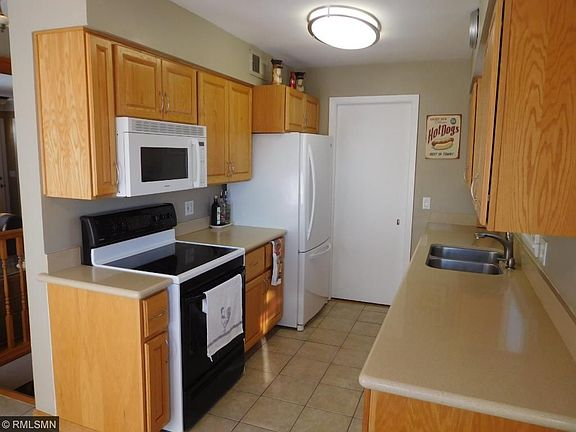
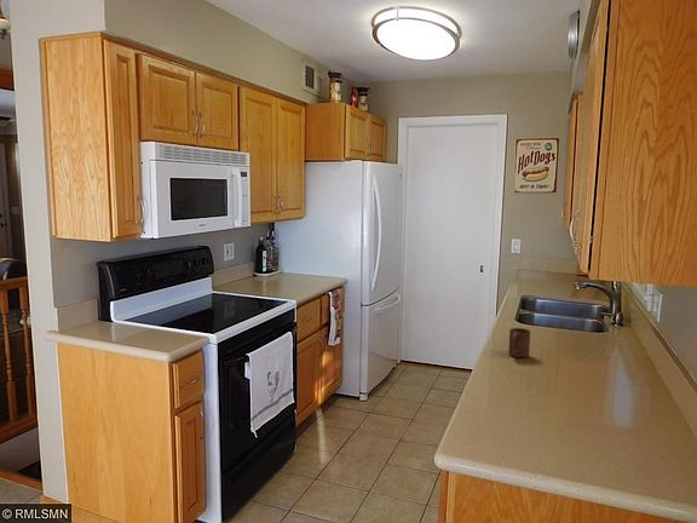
+ cup [507,327,531,358]
